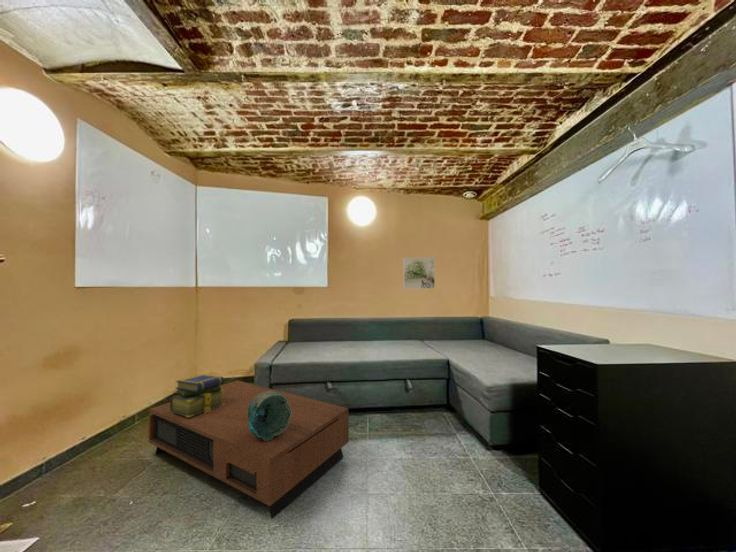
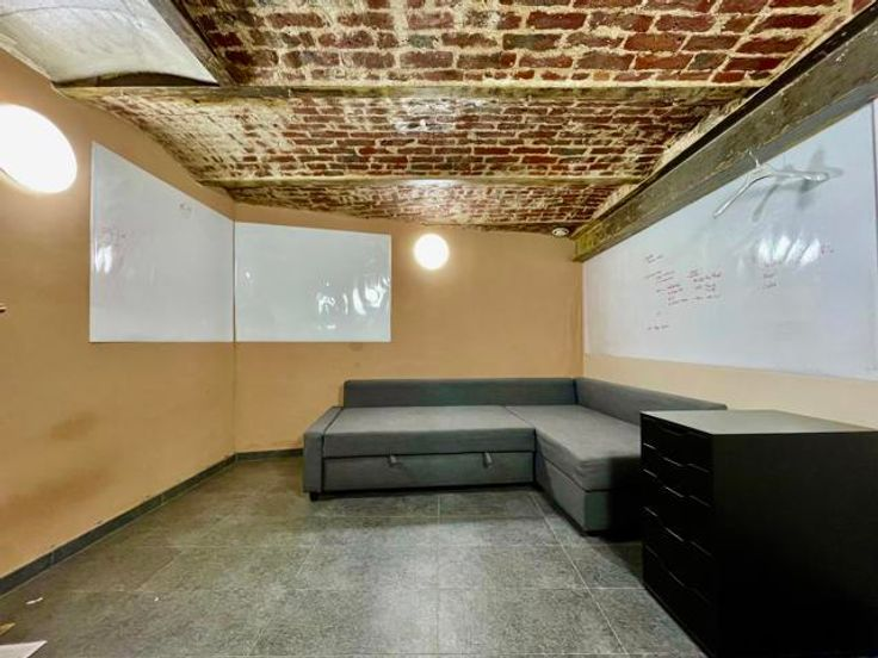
- stack of books [169,373,225,417]
- coffee table [148,380,350,520]
- decorative bowl [248,391,292,441]
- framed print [402,257,436,290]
